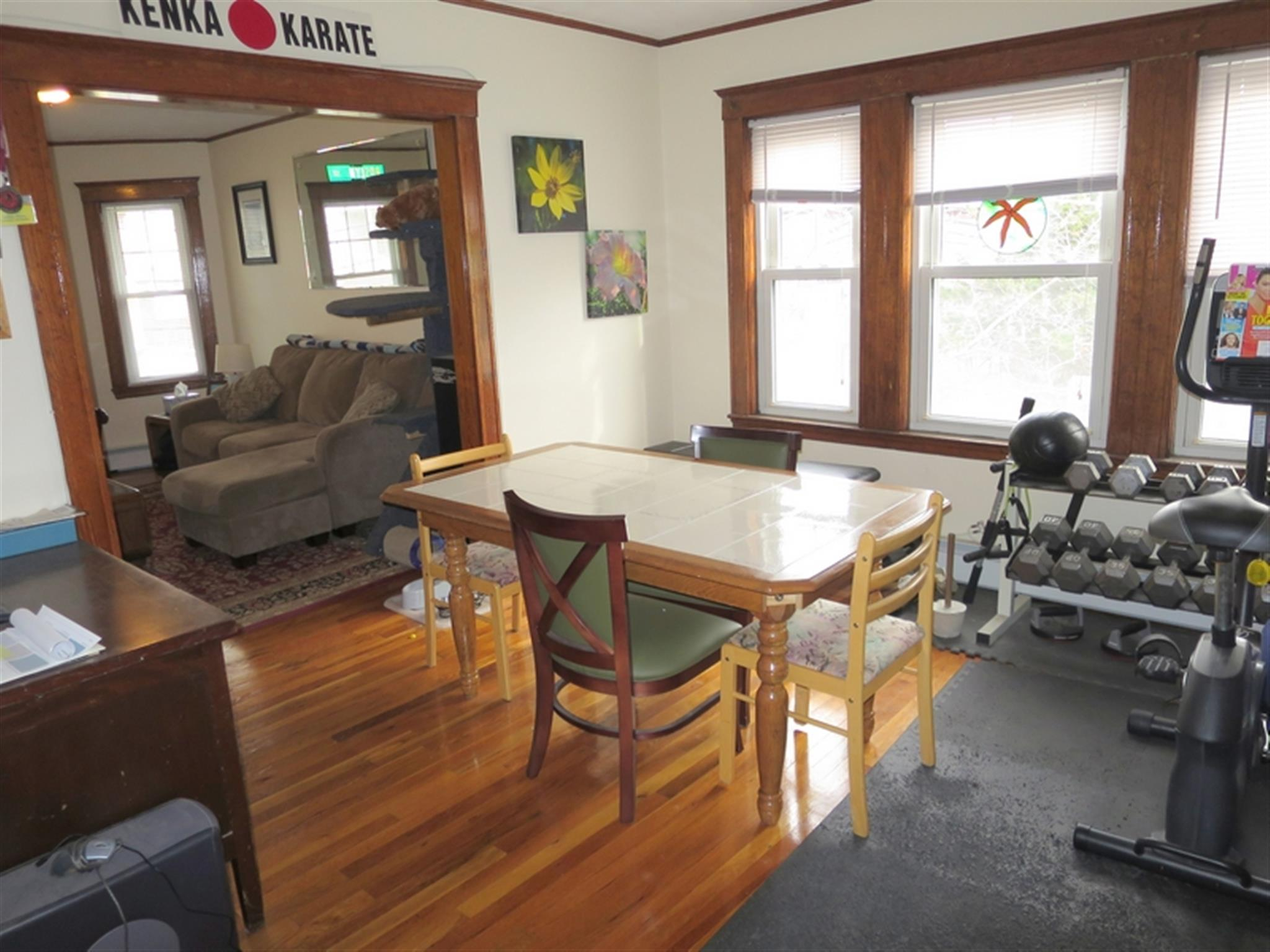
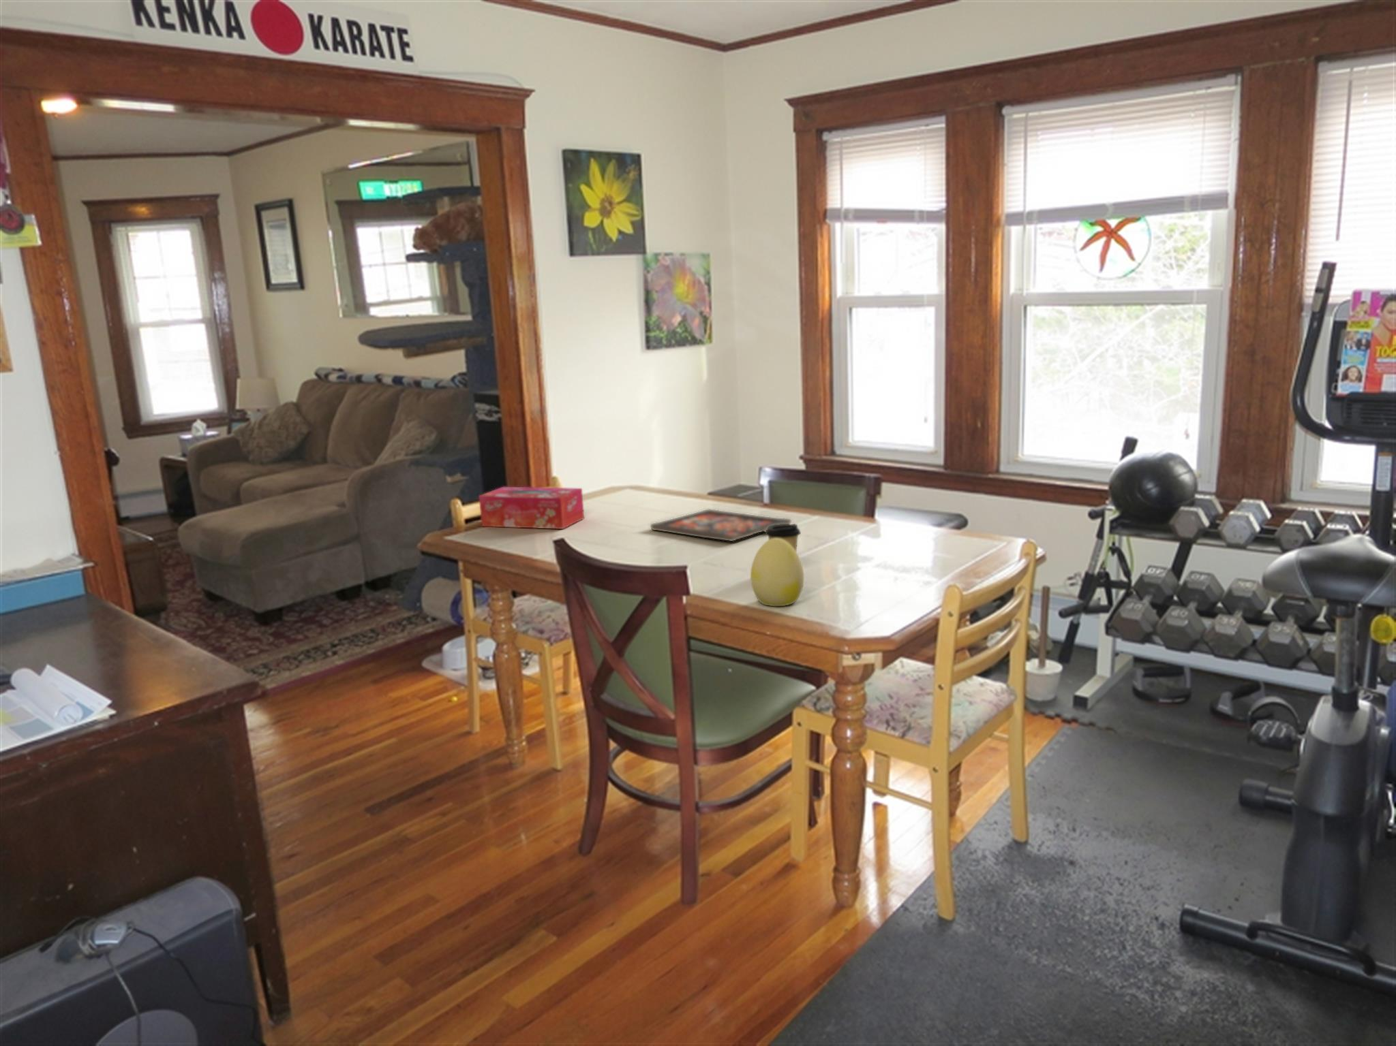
+ decorative egg [750,538,805,607]
+ board game [650,509,793,542]
+ tissue box [478,487,585,530]
+ coffee cup [765,523,801,553]
